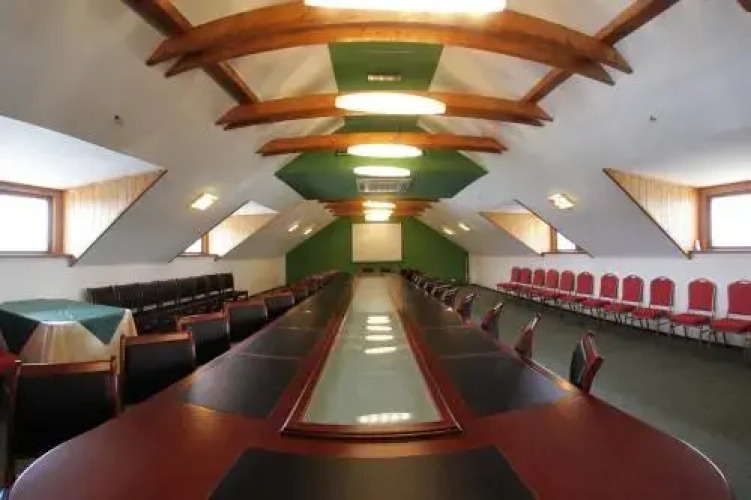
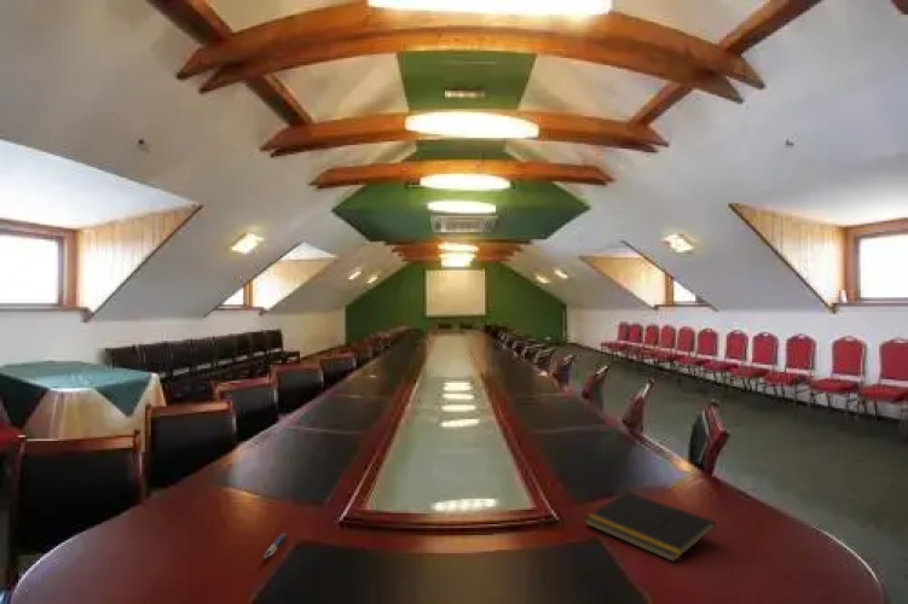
+ notepad [583,490,717,563]
+ pen [262,532,287,559]
